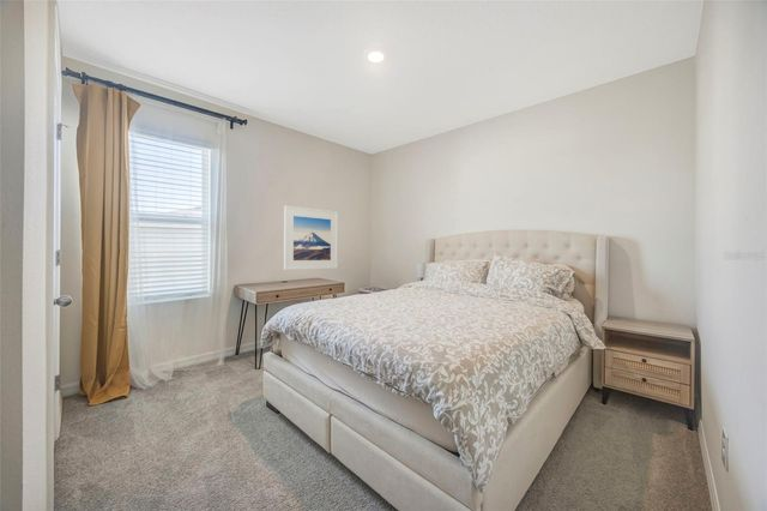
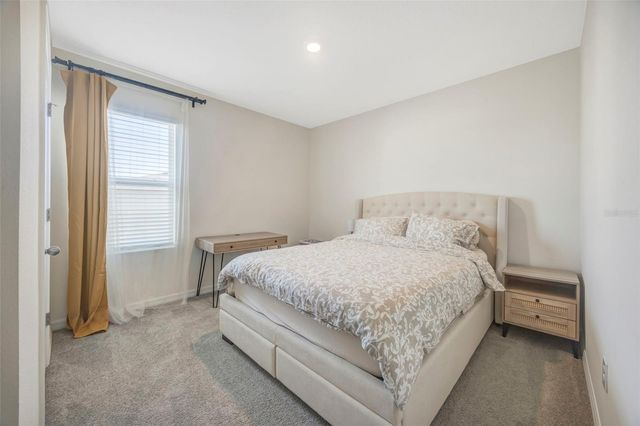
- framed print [283,205,339,271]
